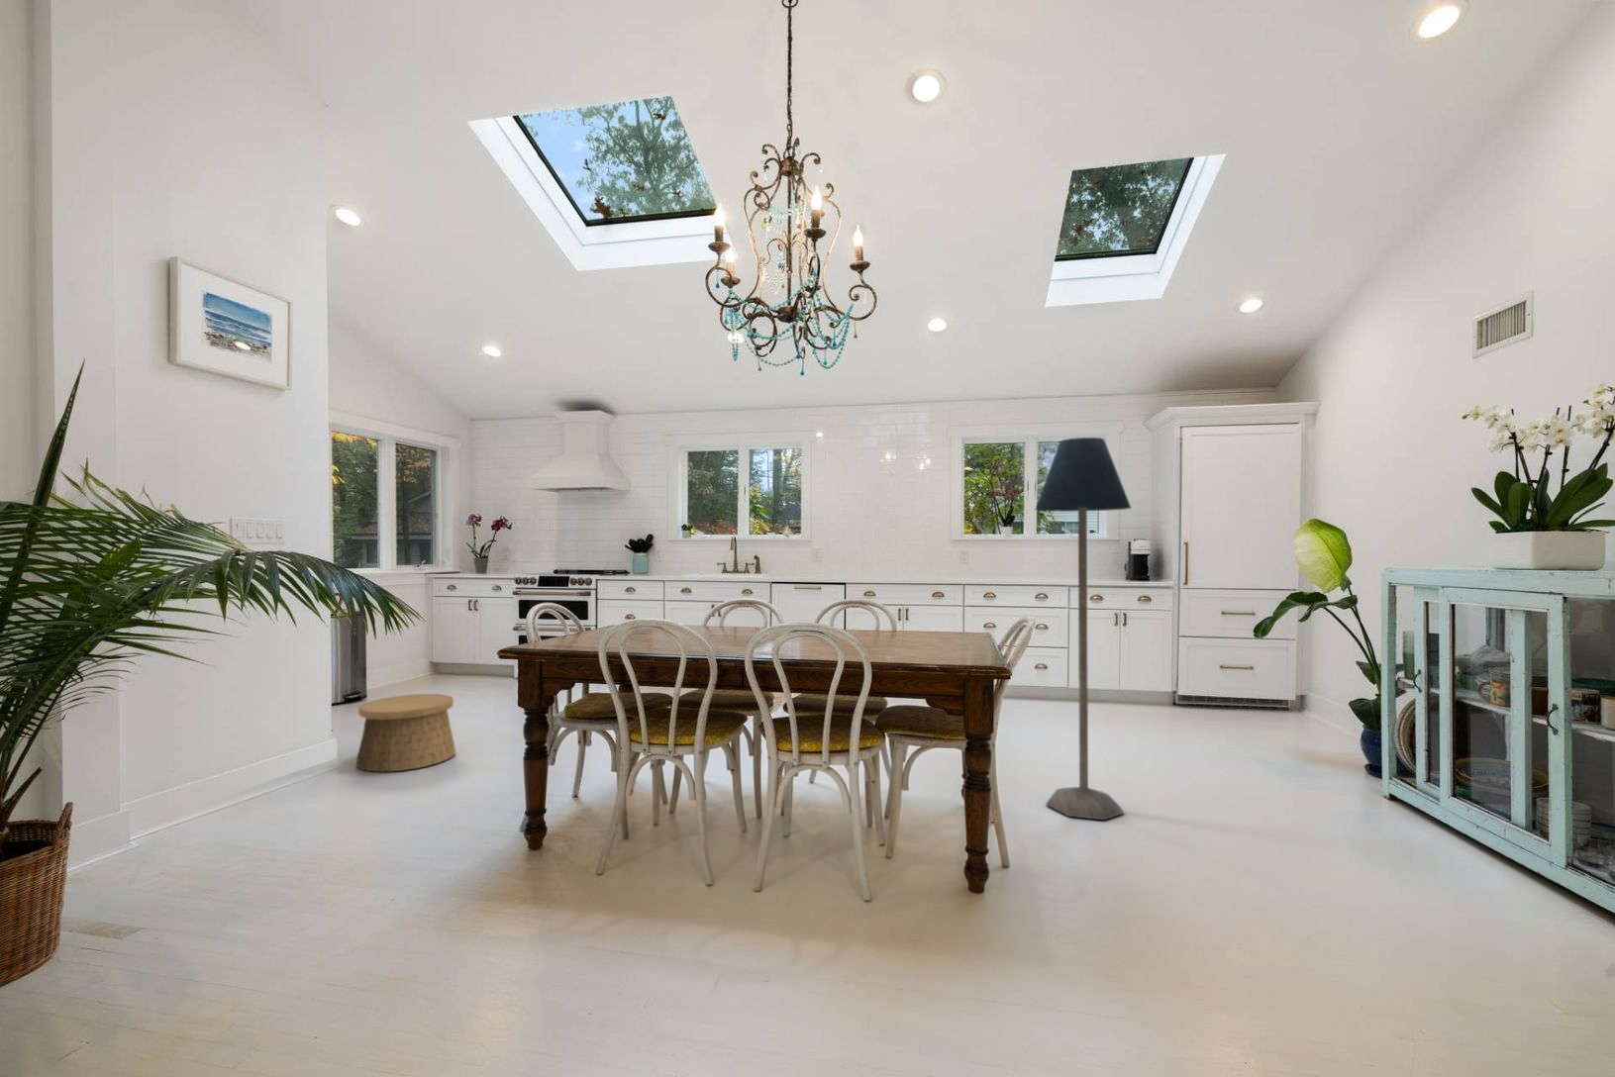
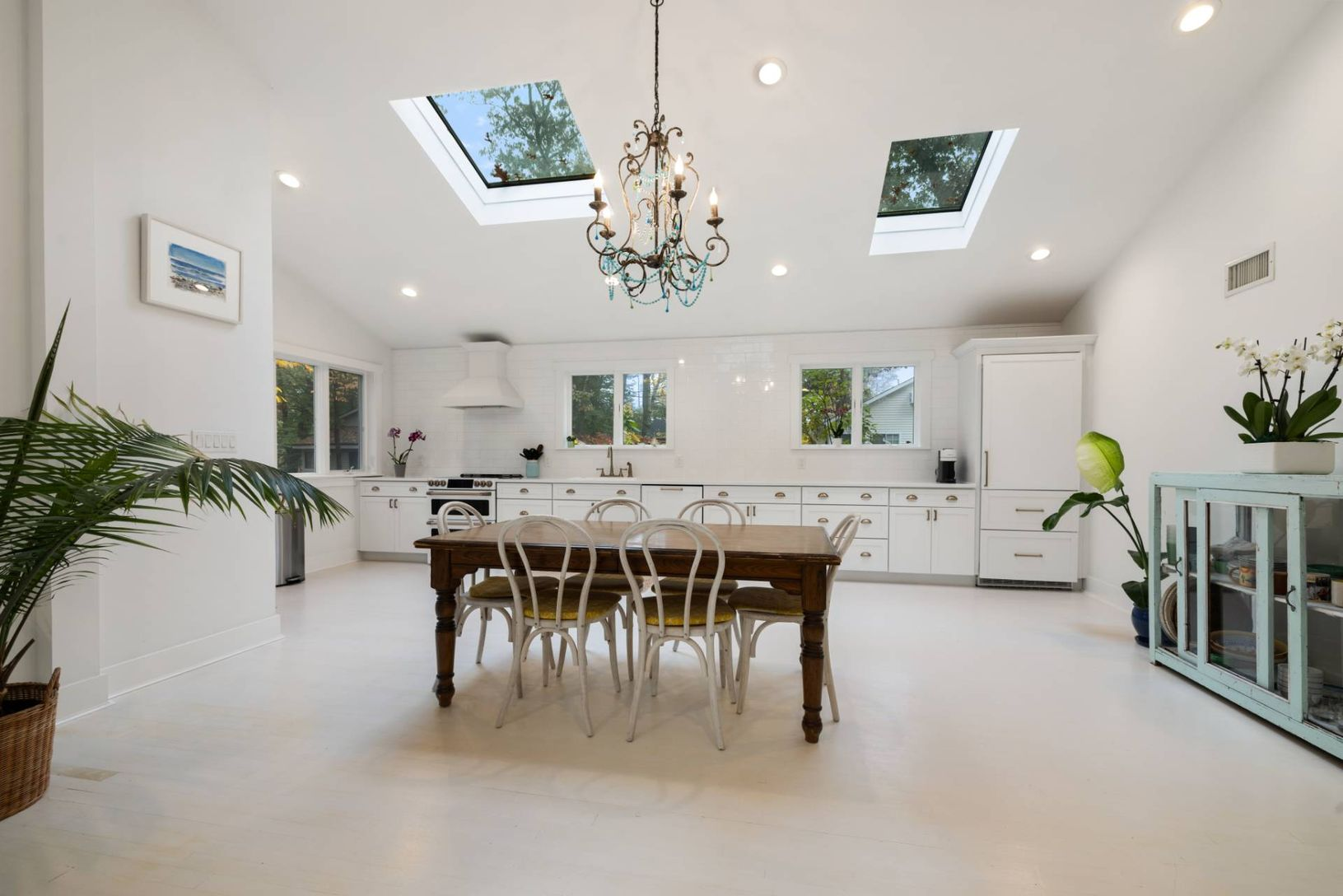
- basket [356,692,457,773]
- floor lamp [1034,436,1132,821]
